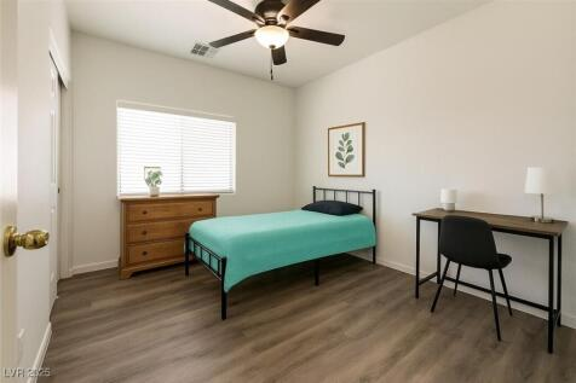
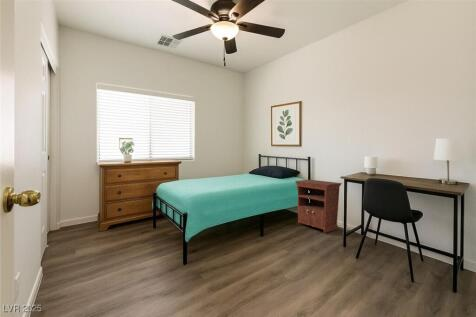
+ nightstand [294,179,343,234]
